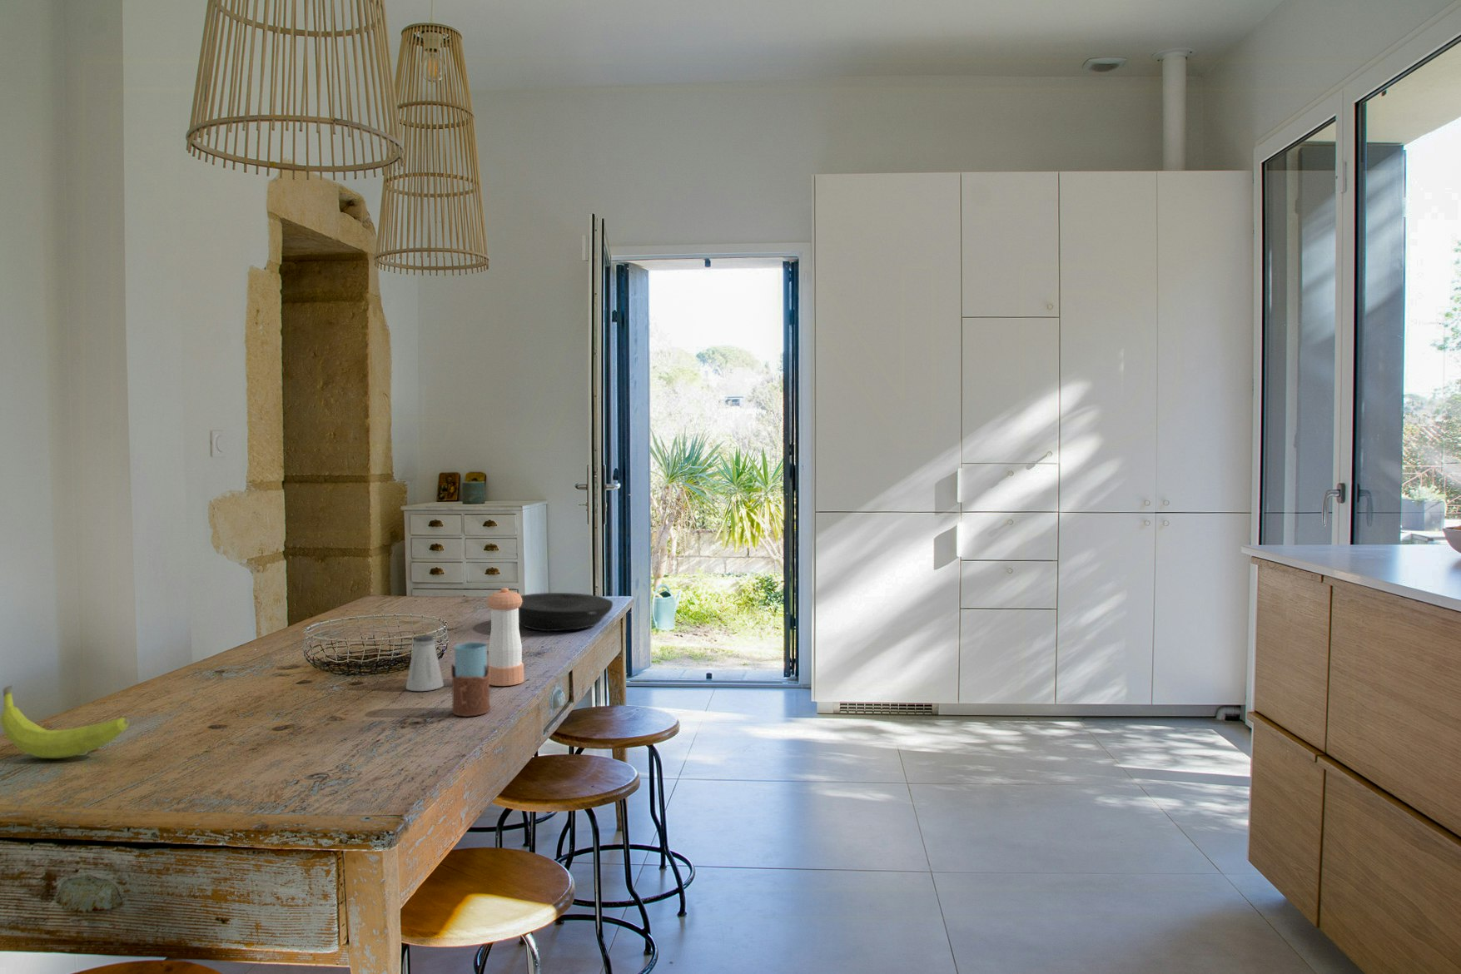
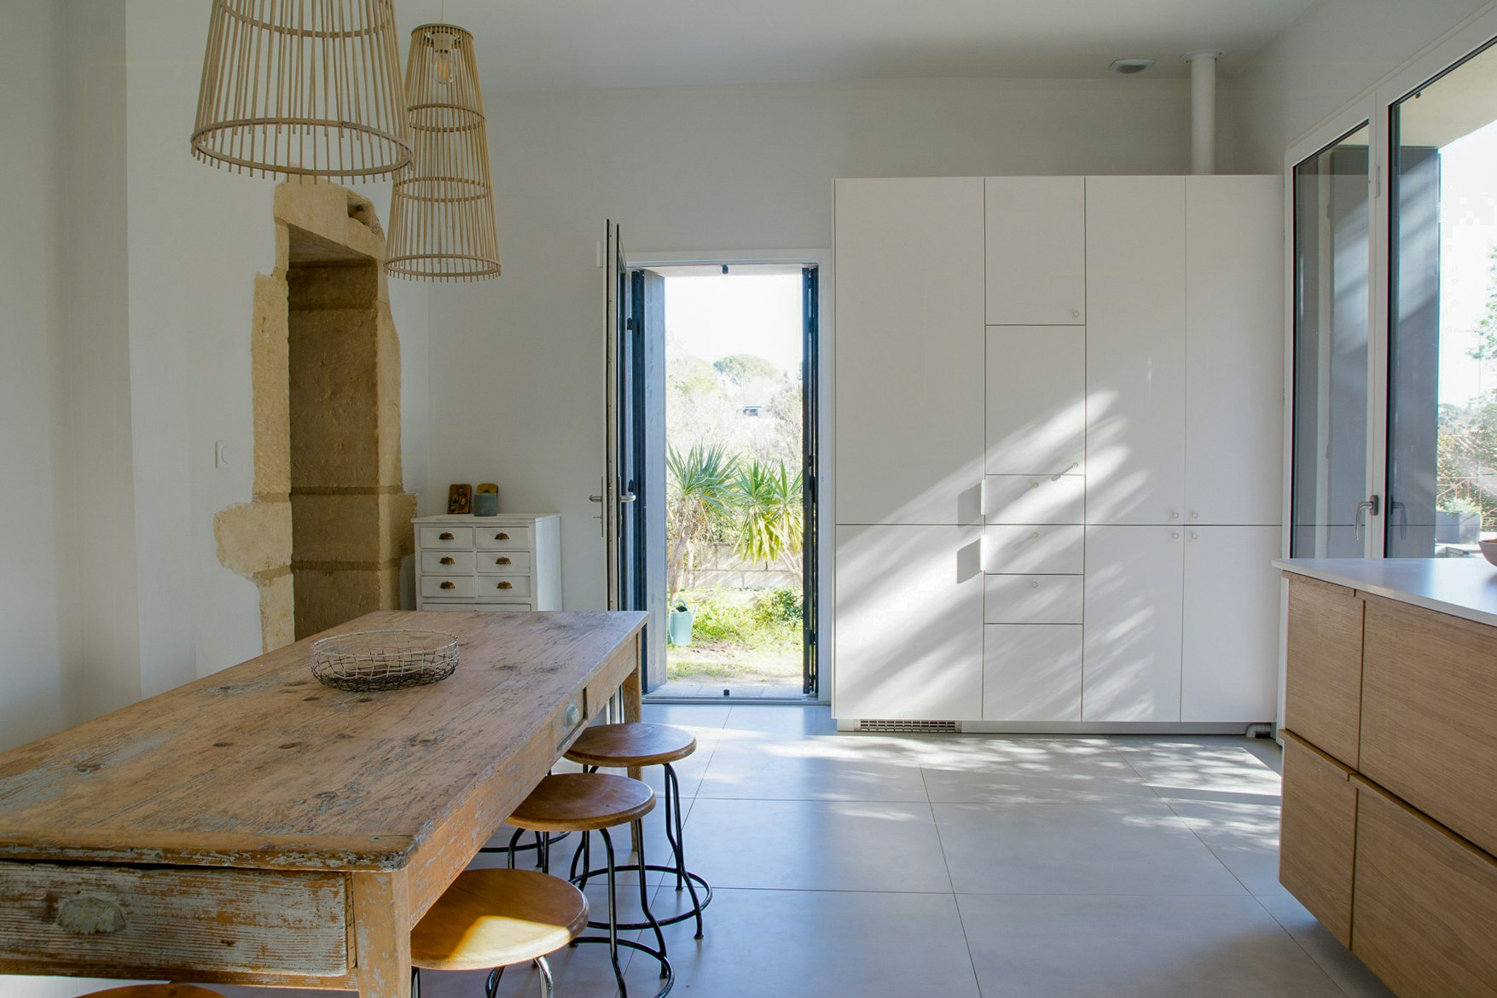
- saltshaker [405,635,445,691]
- fruit [0,685,129,759]
- plate [519,591,613,633]
- pepper shaker [486,587,524,687]
- drinking glass [450,641,491,717]
